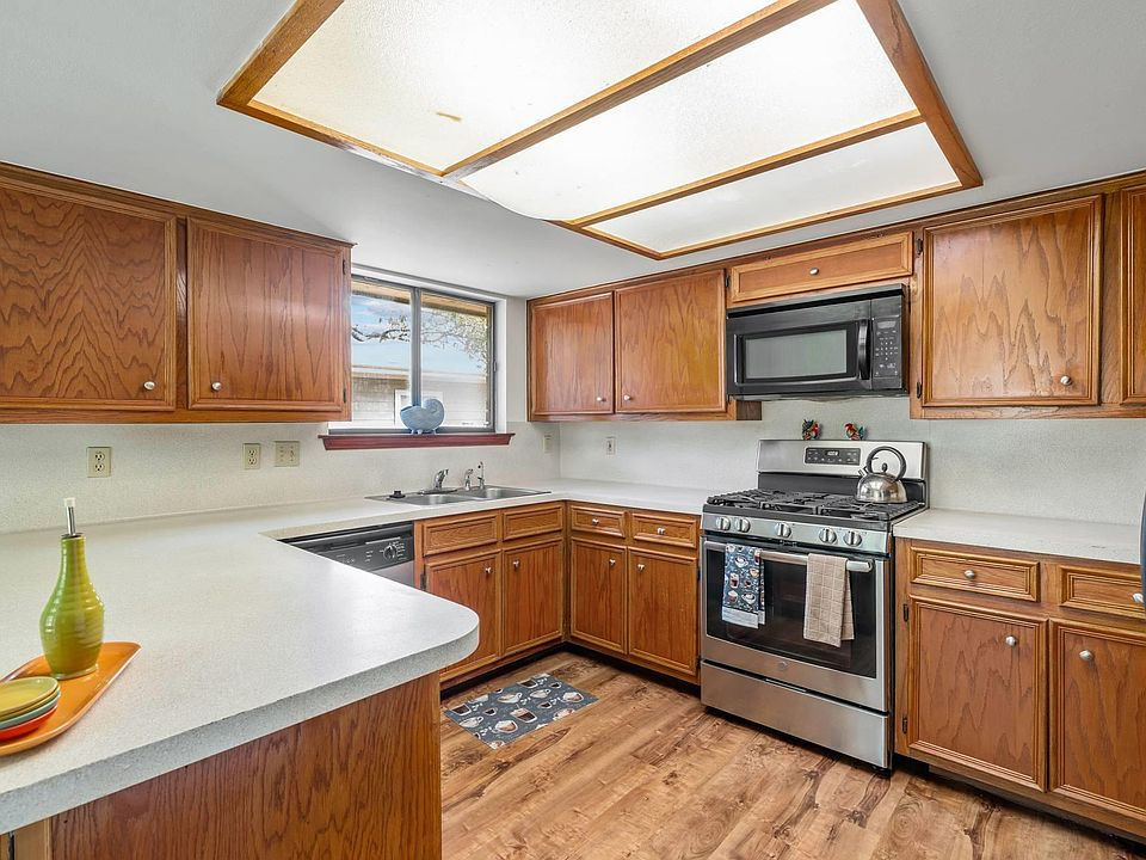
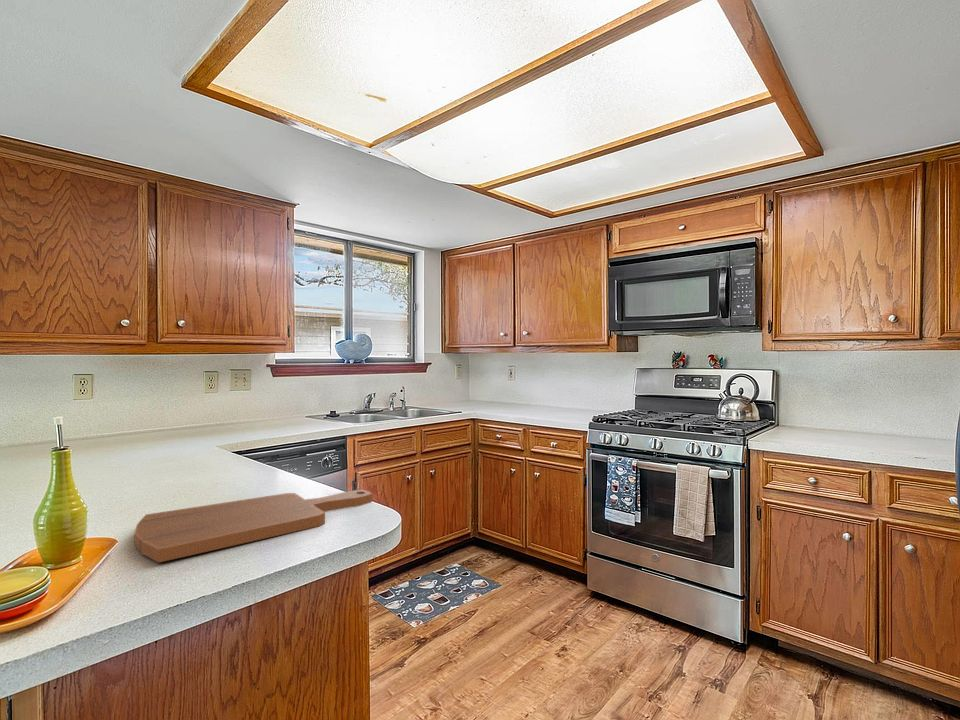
+ cutting board [134,489,373,564]
